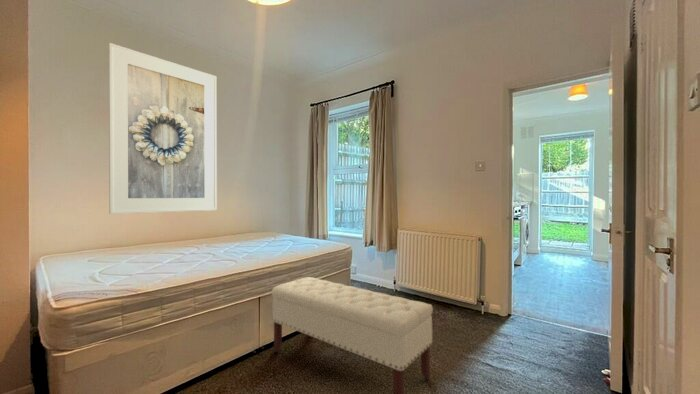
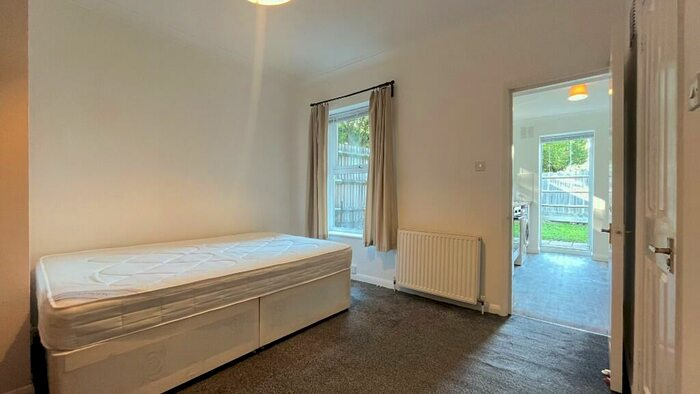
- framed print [108,42,218,215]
- bench [270,276,434,394]
